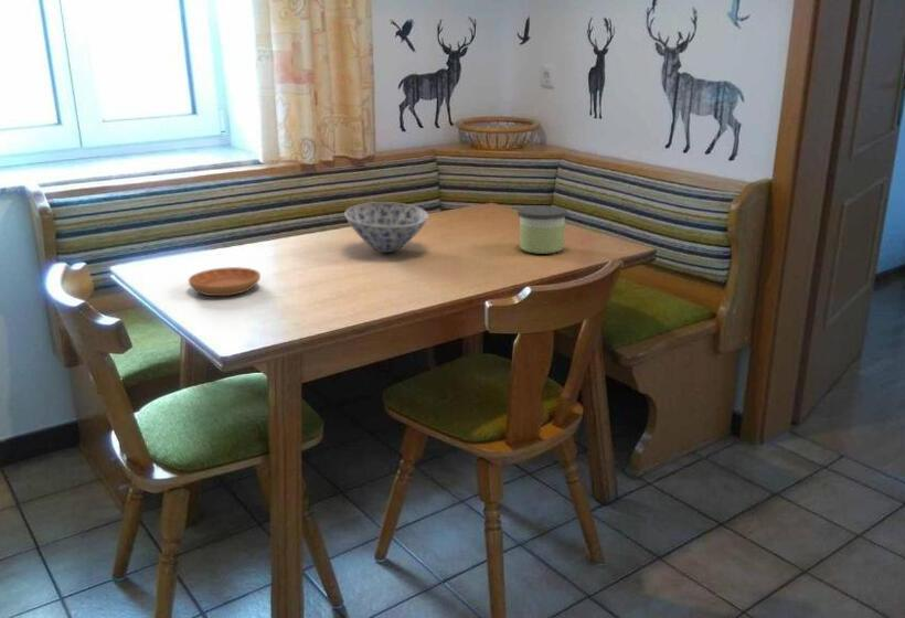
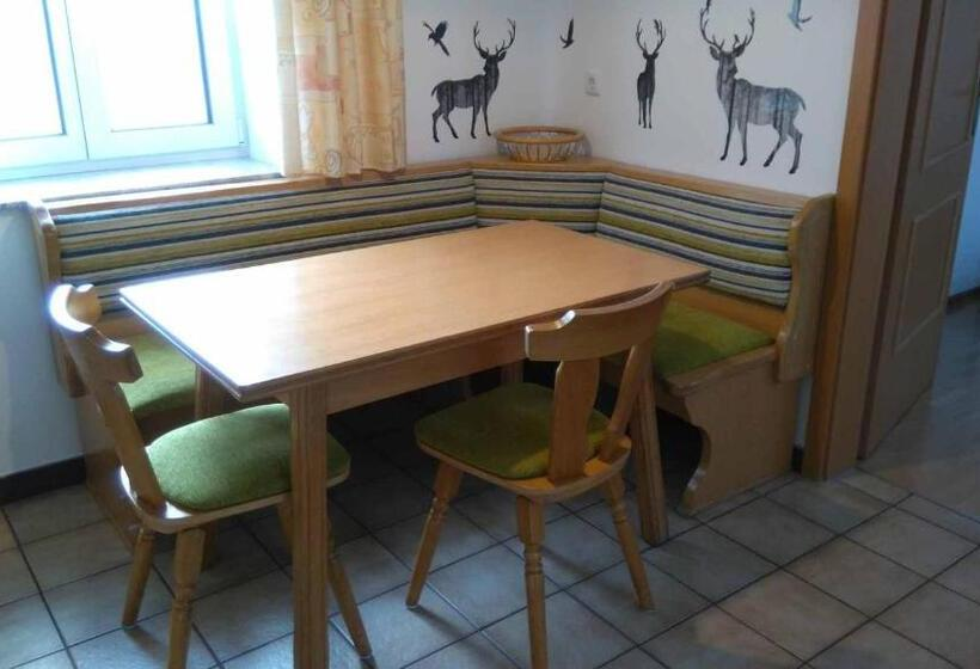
- saucer [188,266,262,297]
- candle [517,205,568,255]
- bowl [343,201,429,254]
